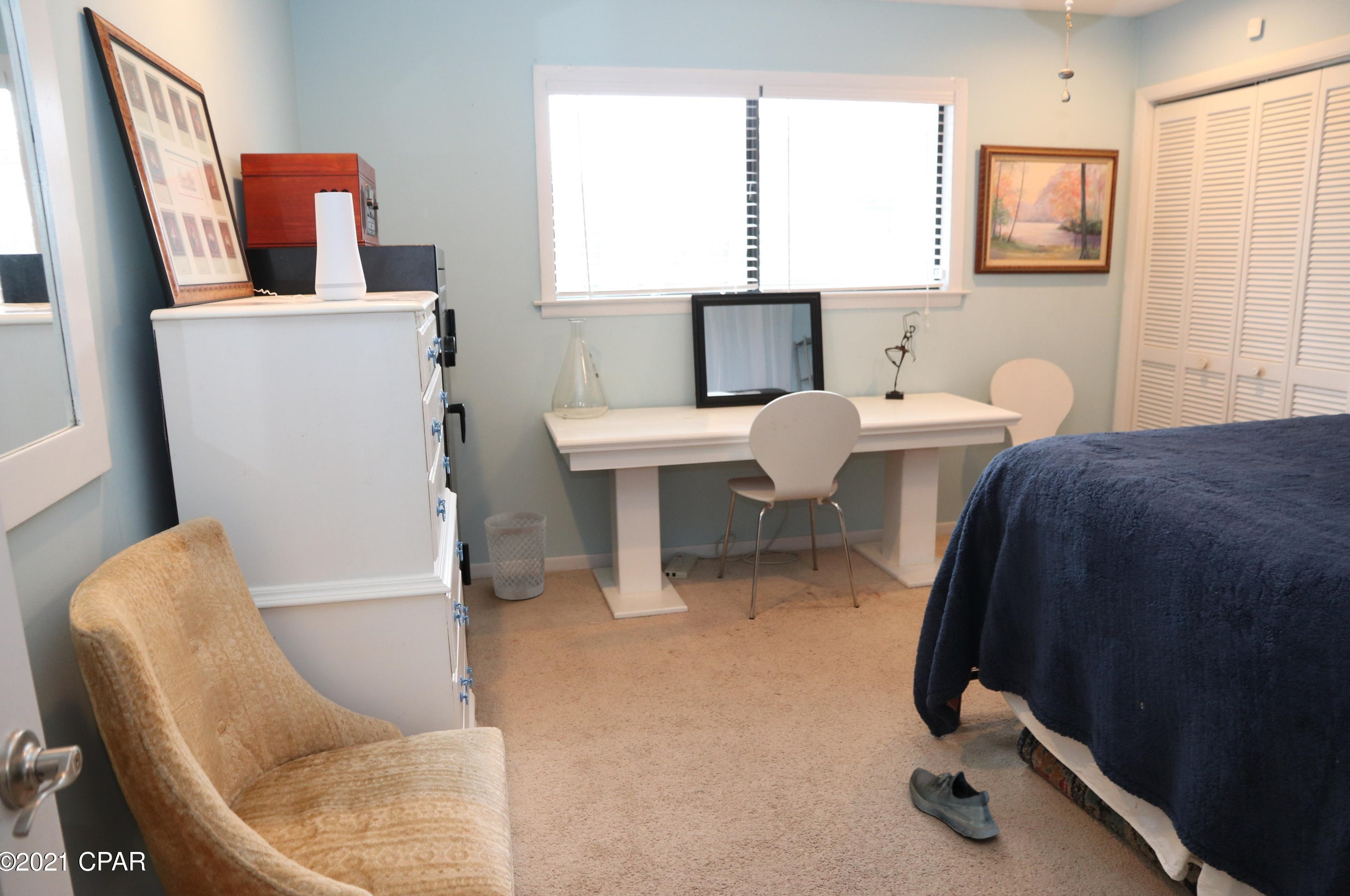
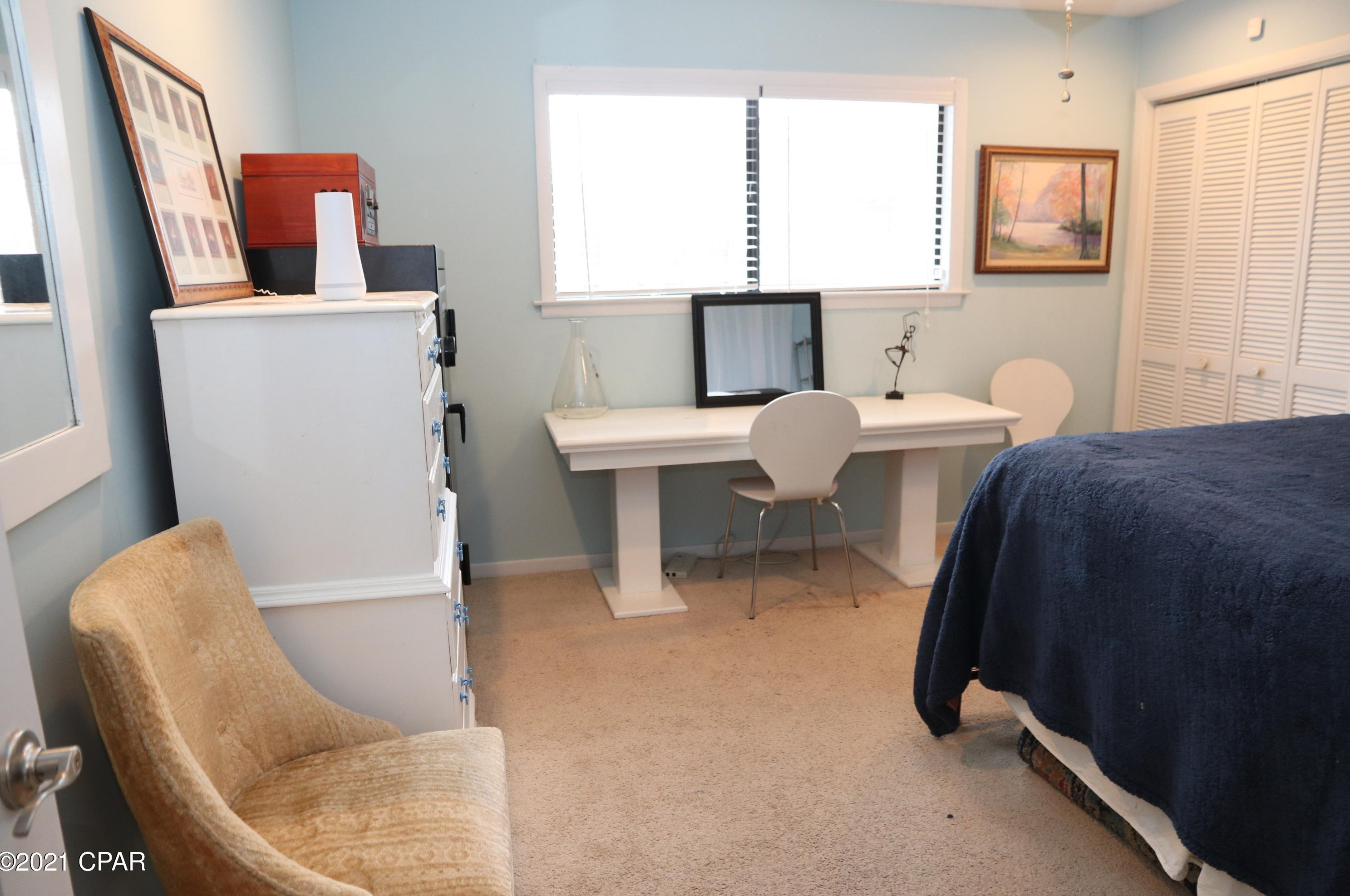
- wastebasket [483,511,547,601]
- shoe [909,767,1000,839]
